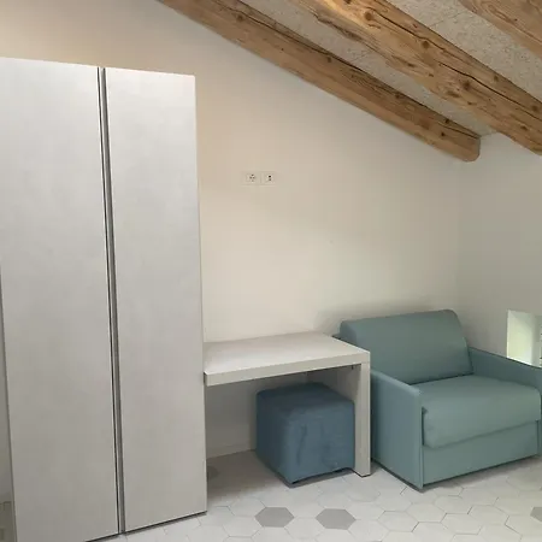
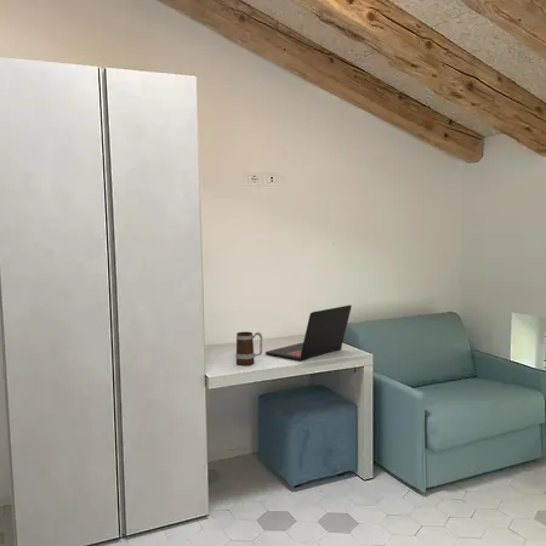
+ laptop [265,305,353,362]
+ mug [234,331,263,366]
